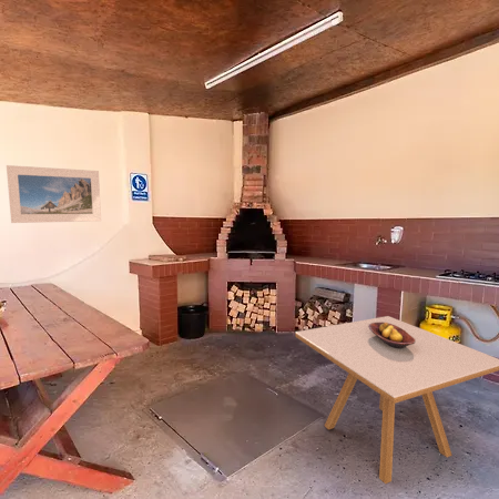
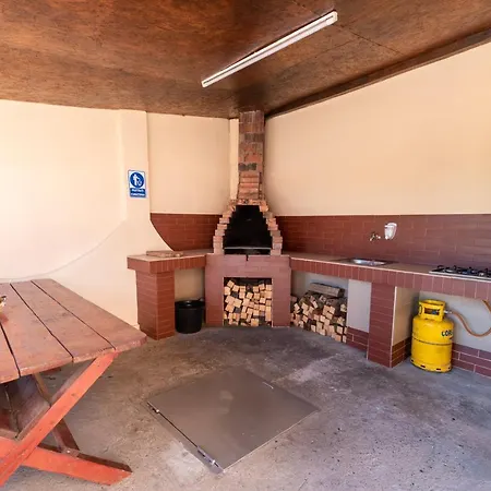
- dining table [294,315,499,485]
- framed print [6,164,102,224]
- fruit bowl [368,323,416,349]
